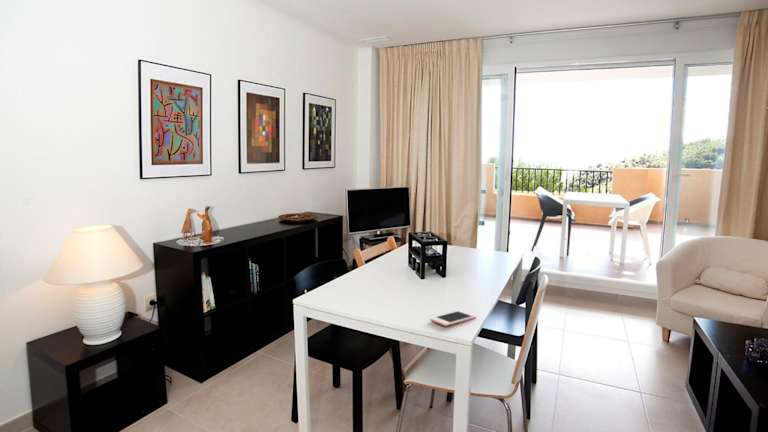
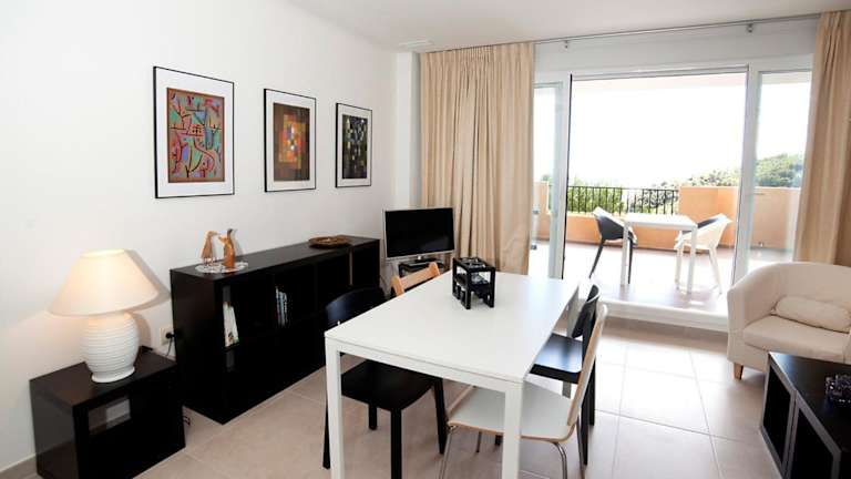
- cell phone [429,309,477,327]
